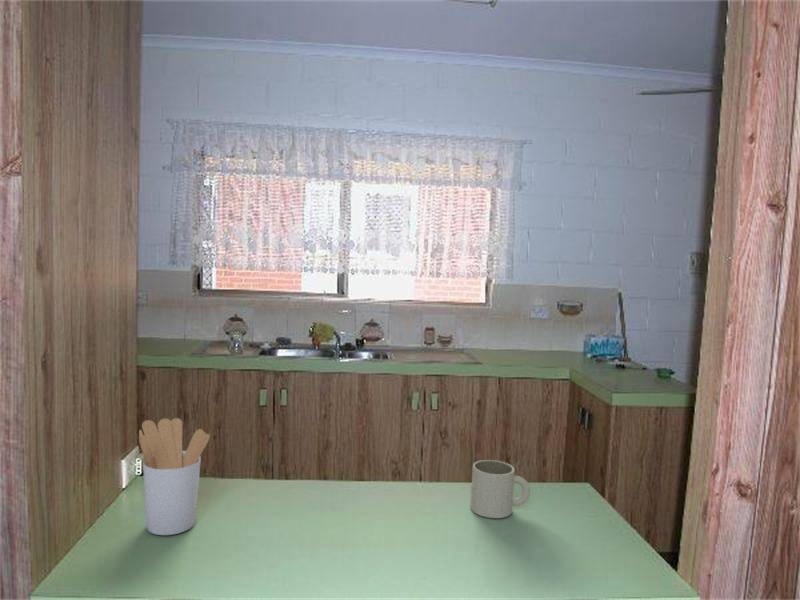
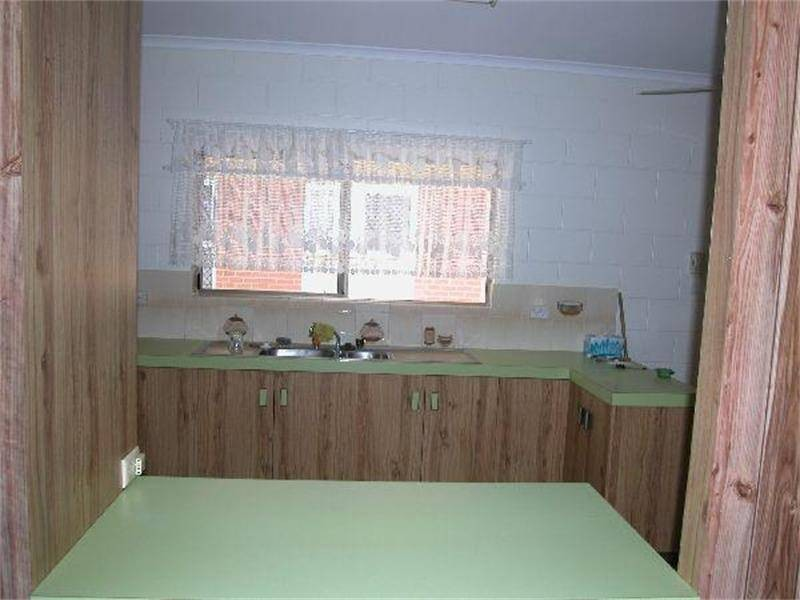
- mug [469,459,531,519]
- utensil holder [138,417,211,536]
